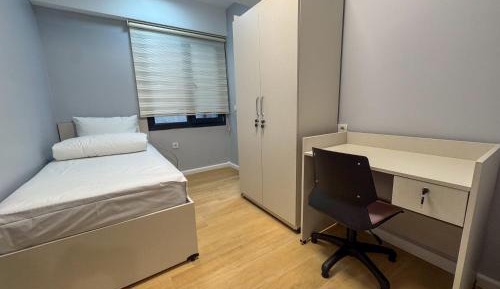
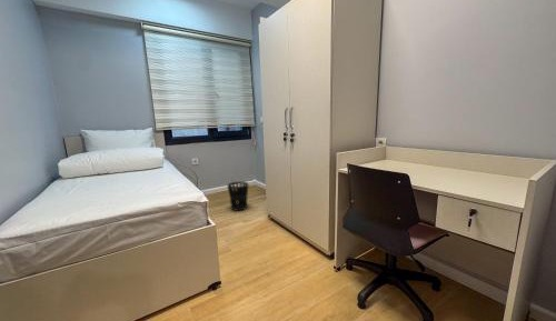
+ wastebasket [227,181,249,212]
